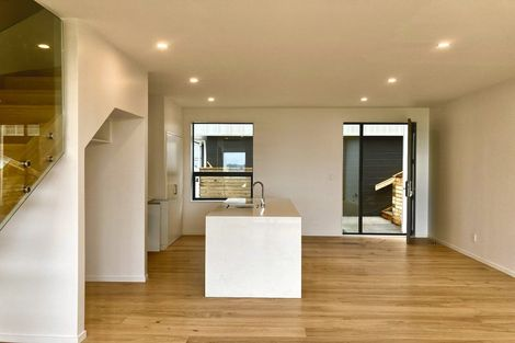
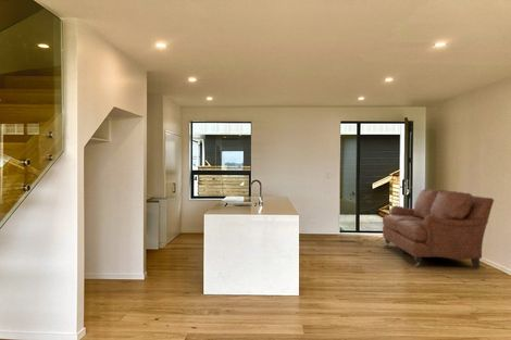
+ sofa [382,188,495,269]
